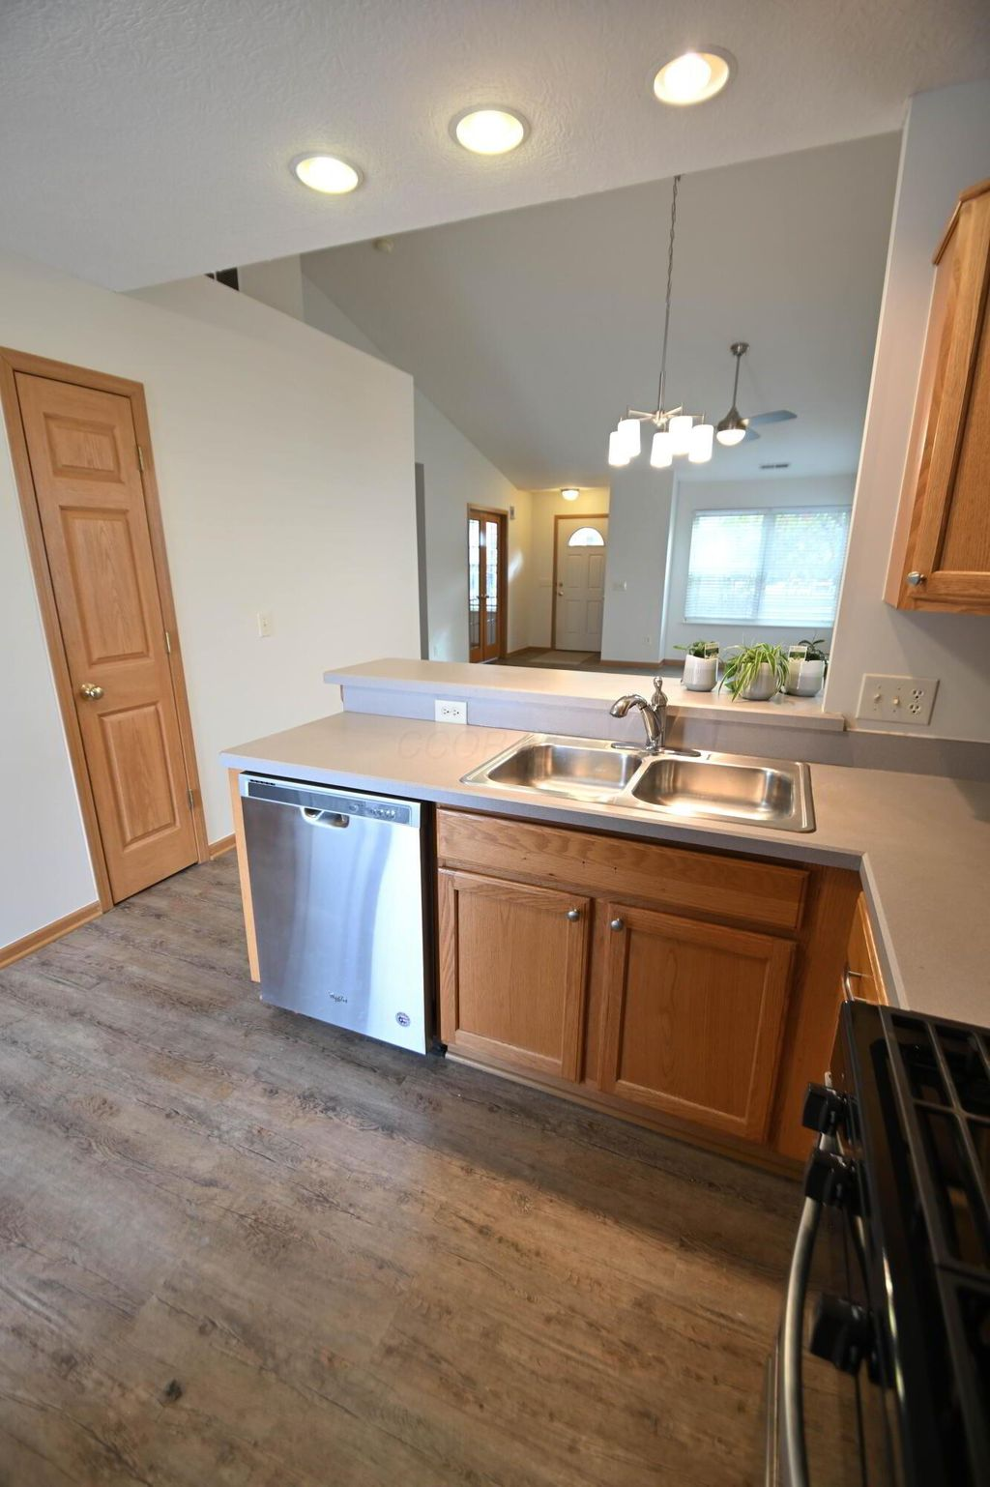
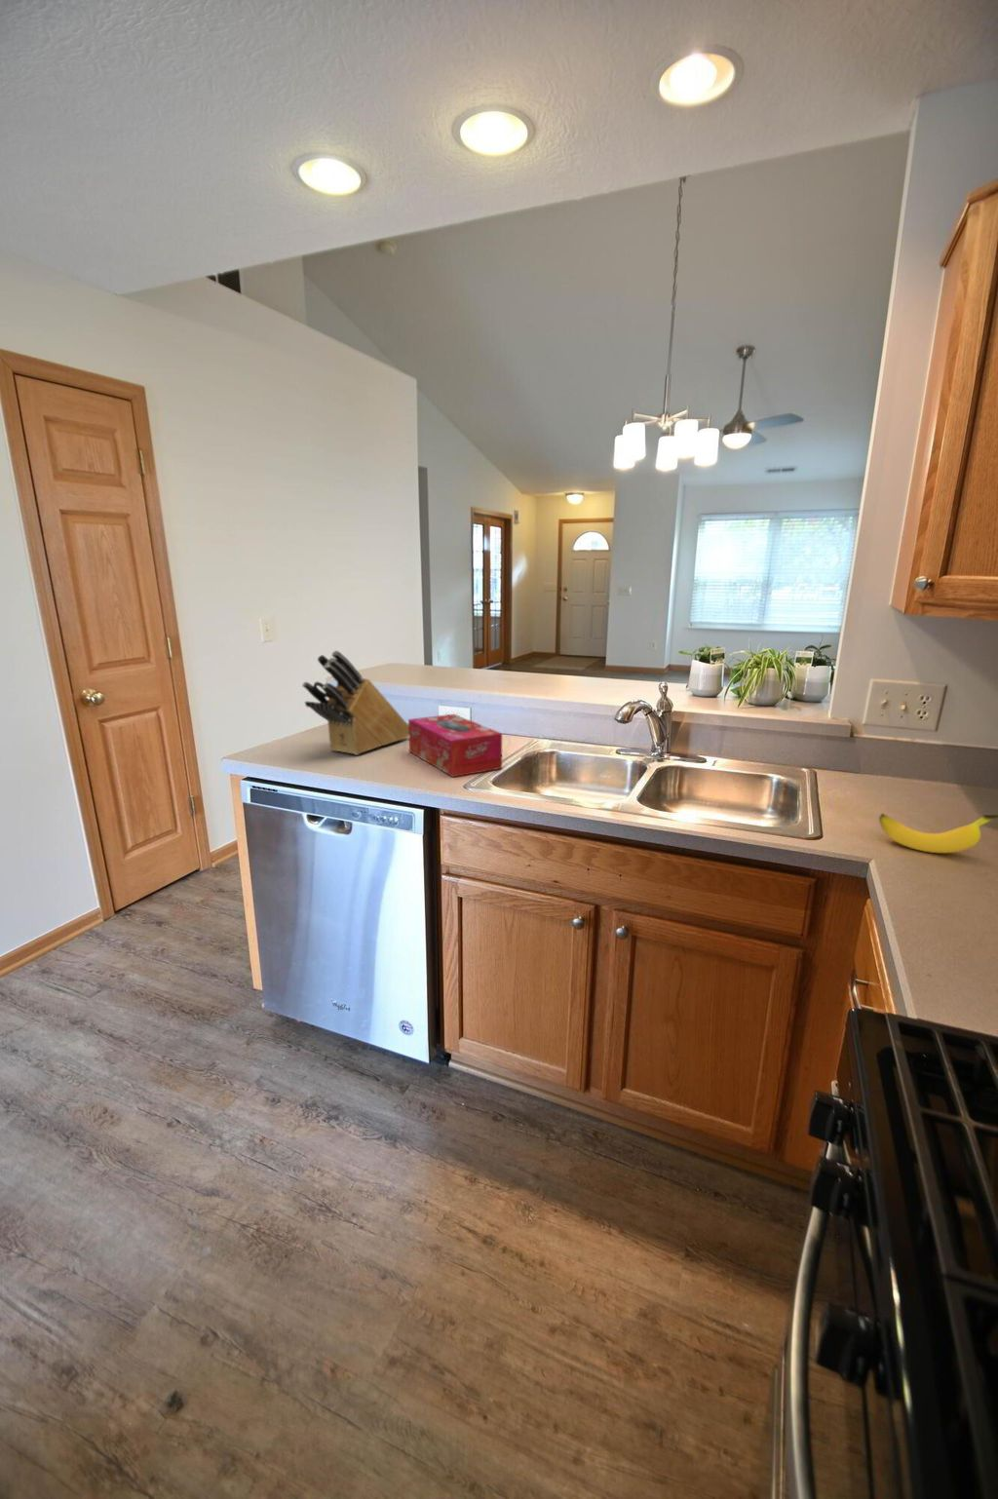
+ banana [878,813,998,854]
+ tissue box [408,714,502,777]
+ knife block [301,649,409,756]
